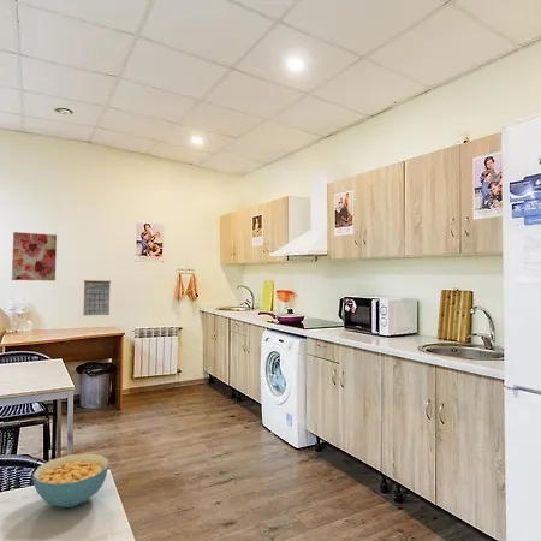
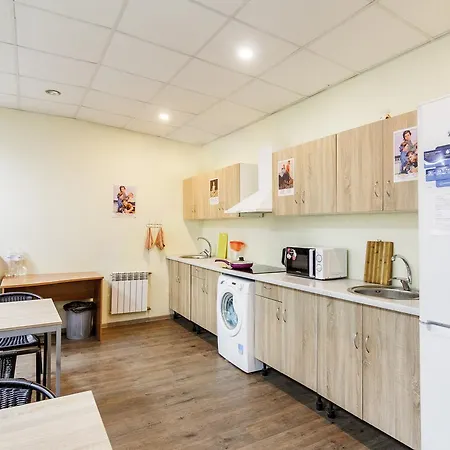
- calendar [82,279,112,316]
- wall art [11,231,58,281]
- cereal bowl [31,452,111,509]
